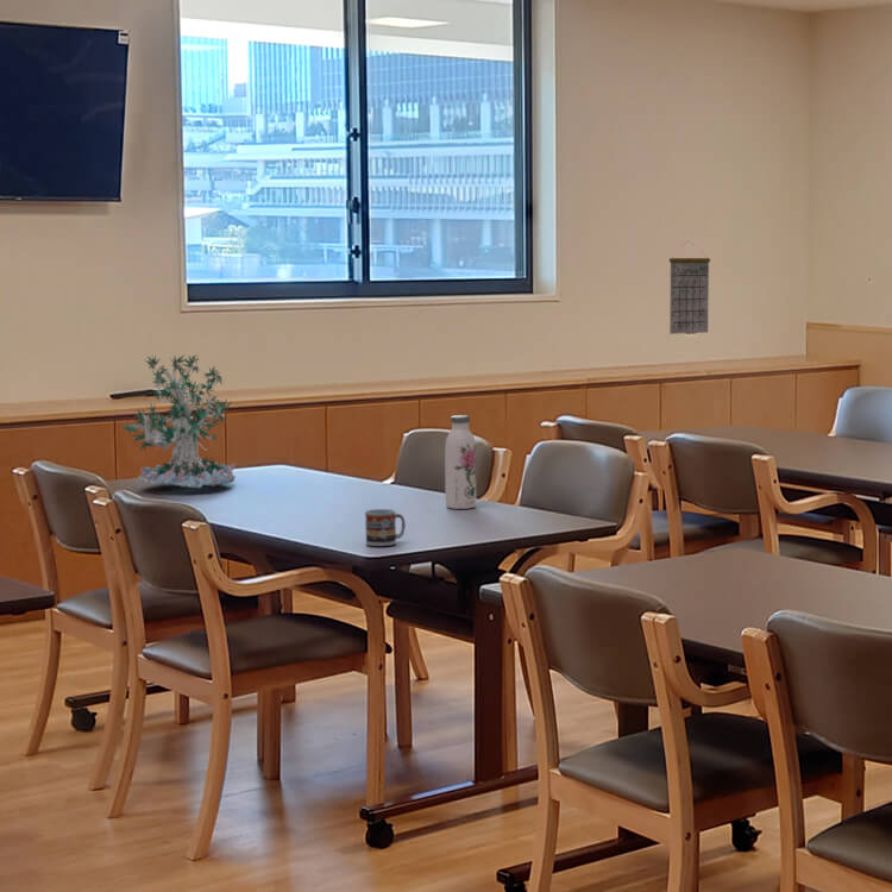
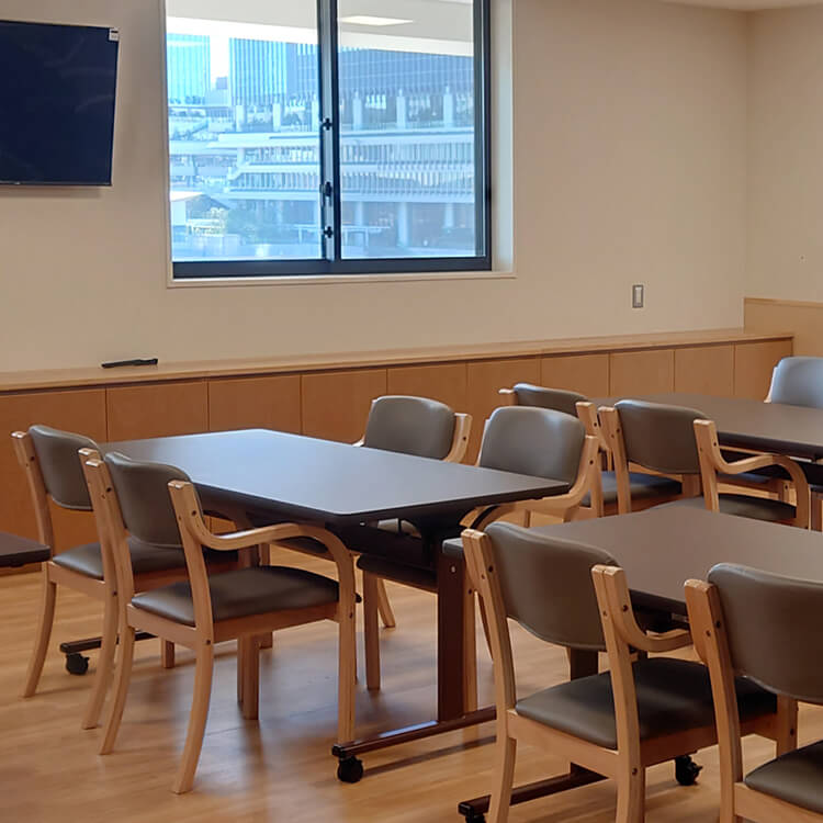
- water bottle [444,414,477,510]
- plant [121,354,237,489]
- calendar [668,239,711,335]
- cup [364,508,407,547]
